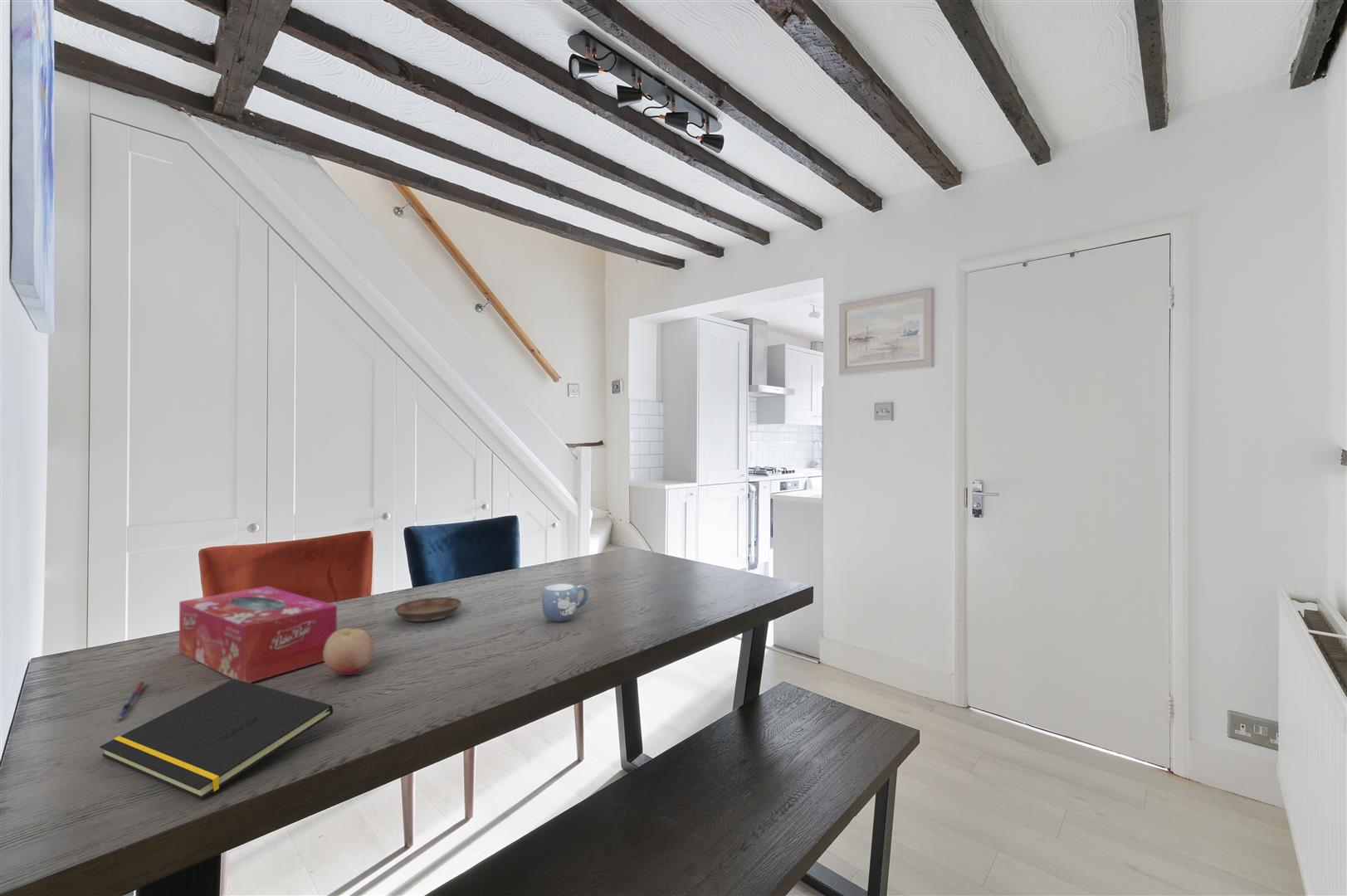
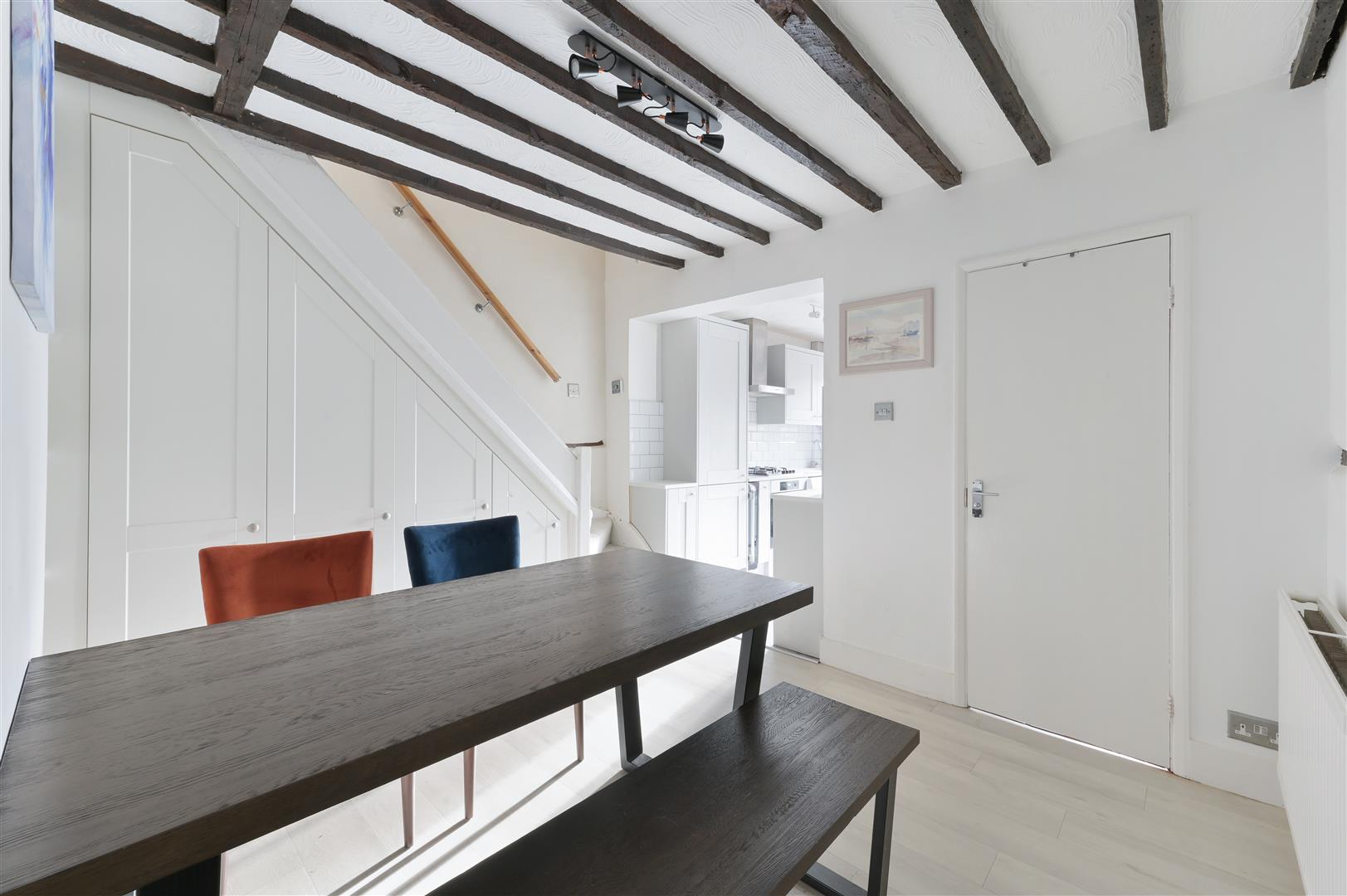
- notepad [99,679,334,800]
- mug [541,582,589,622]
- pen [114,680,145,722]
- tissue box [178,586,338,683]
- fruit [323,627,374,676]
- saucer [393,597,462,622]
